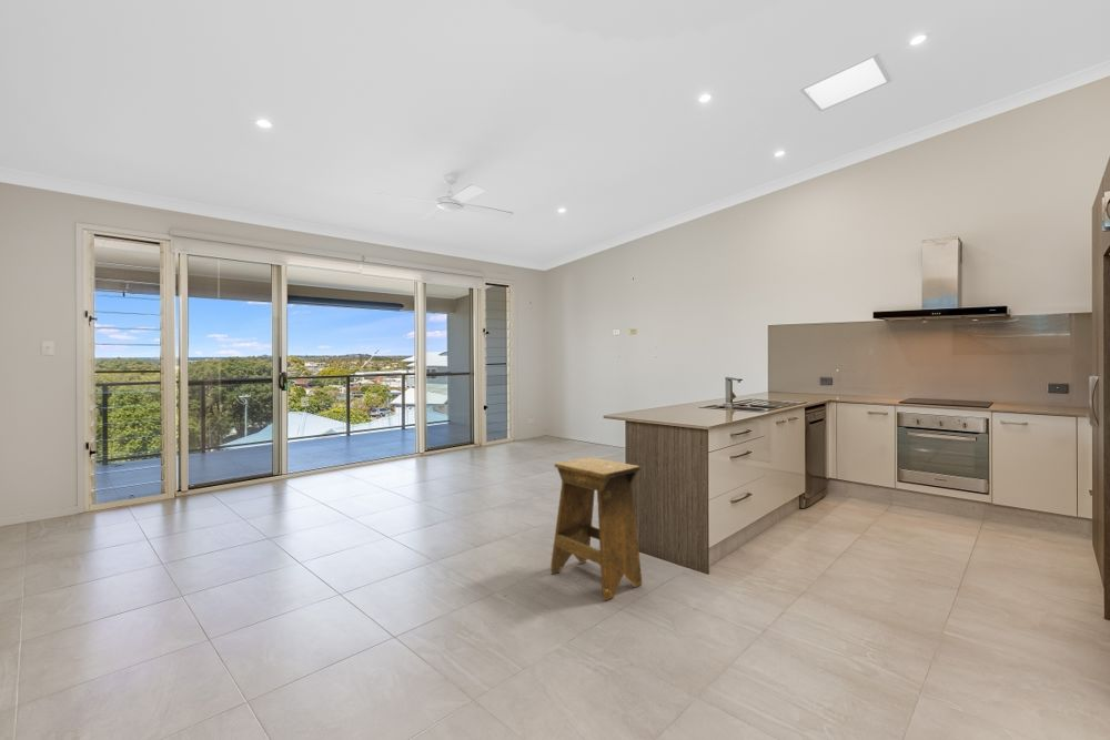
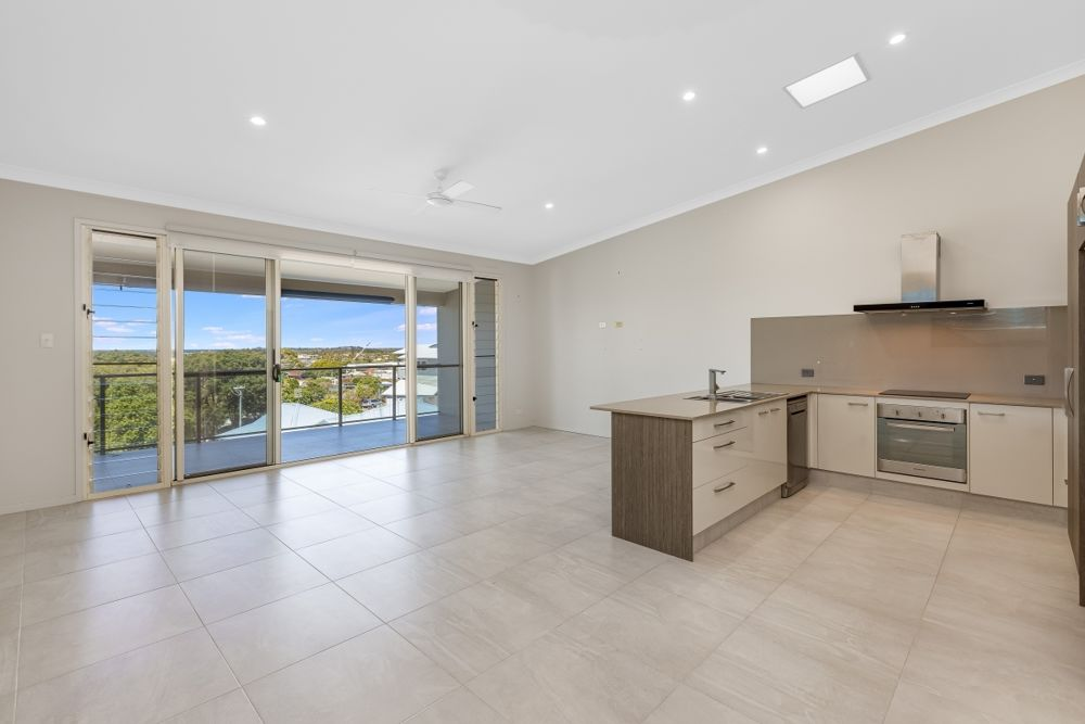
- stool [549,456,643,601]
